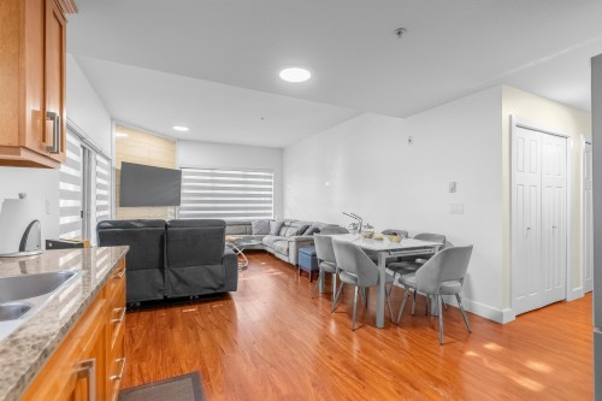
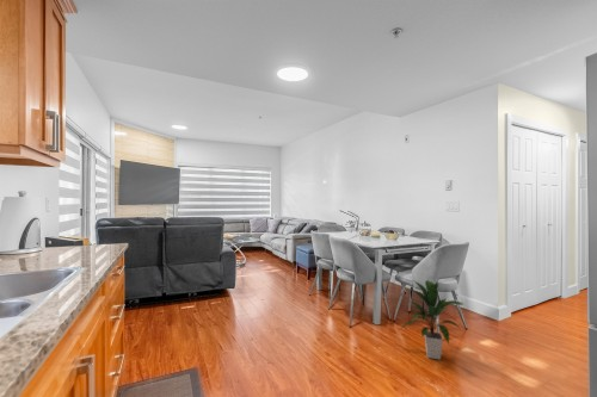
+ indoor plant [399,279,464,360]
